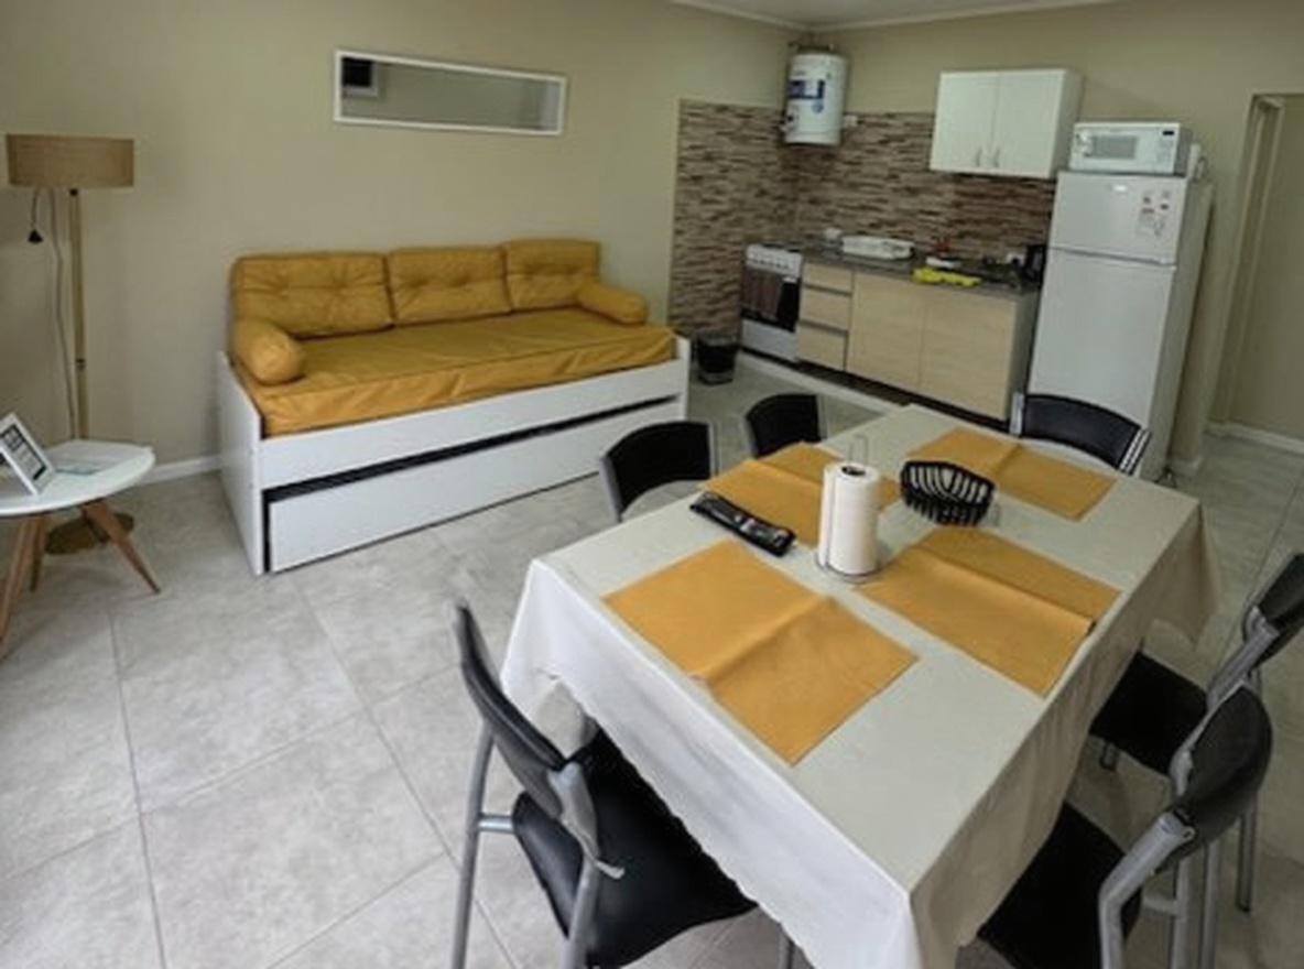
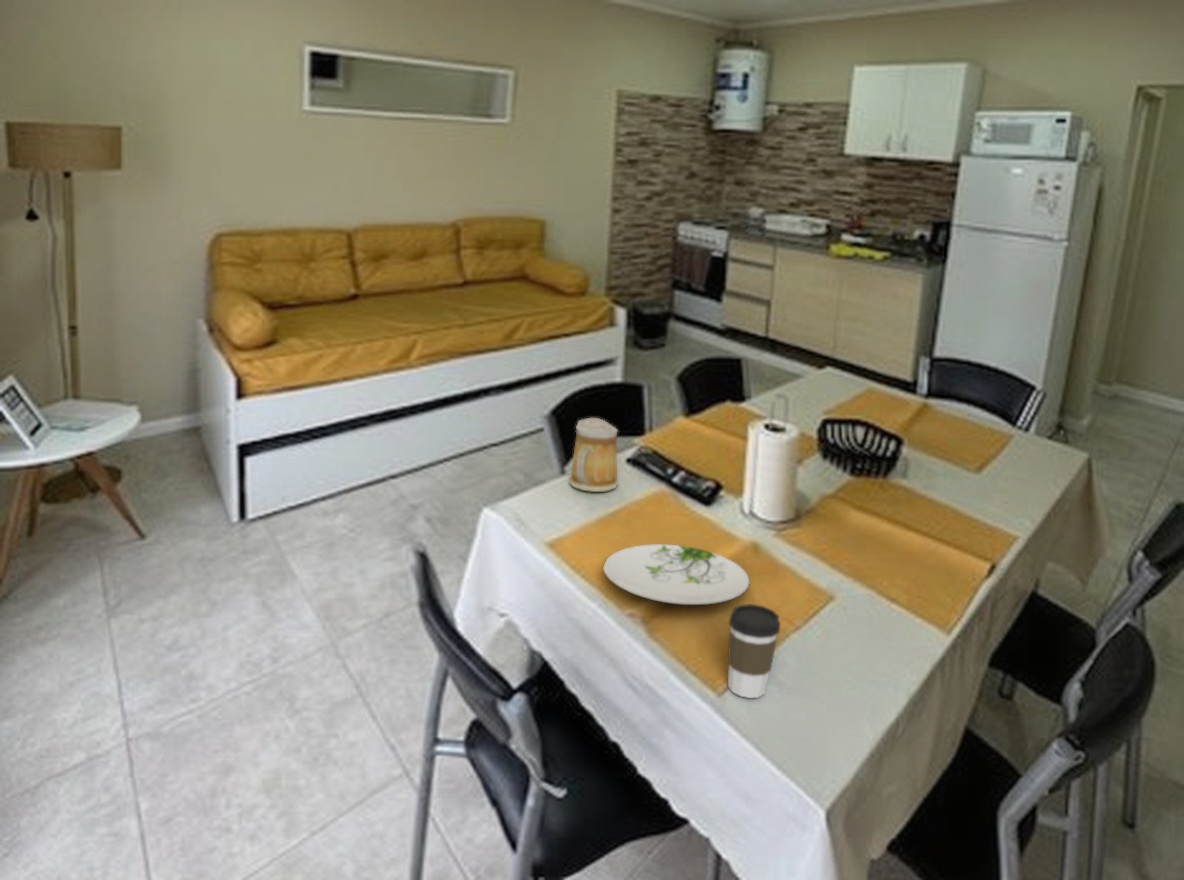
+ coffee cup [727,603,781,699]
+ plate [602,543,751,606]
+ mug [568,417,619,493]
